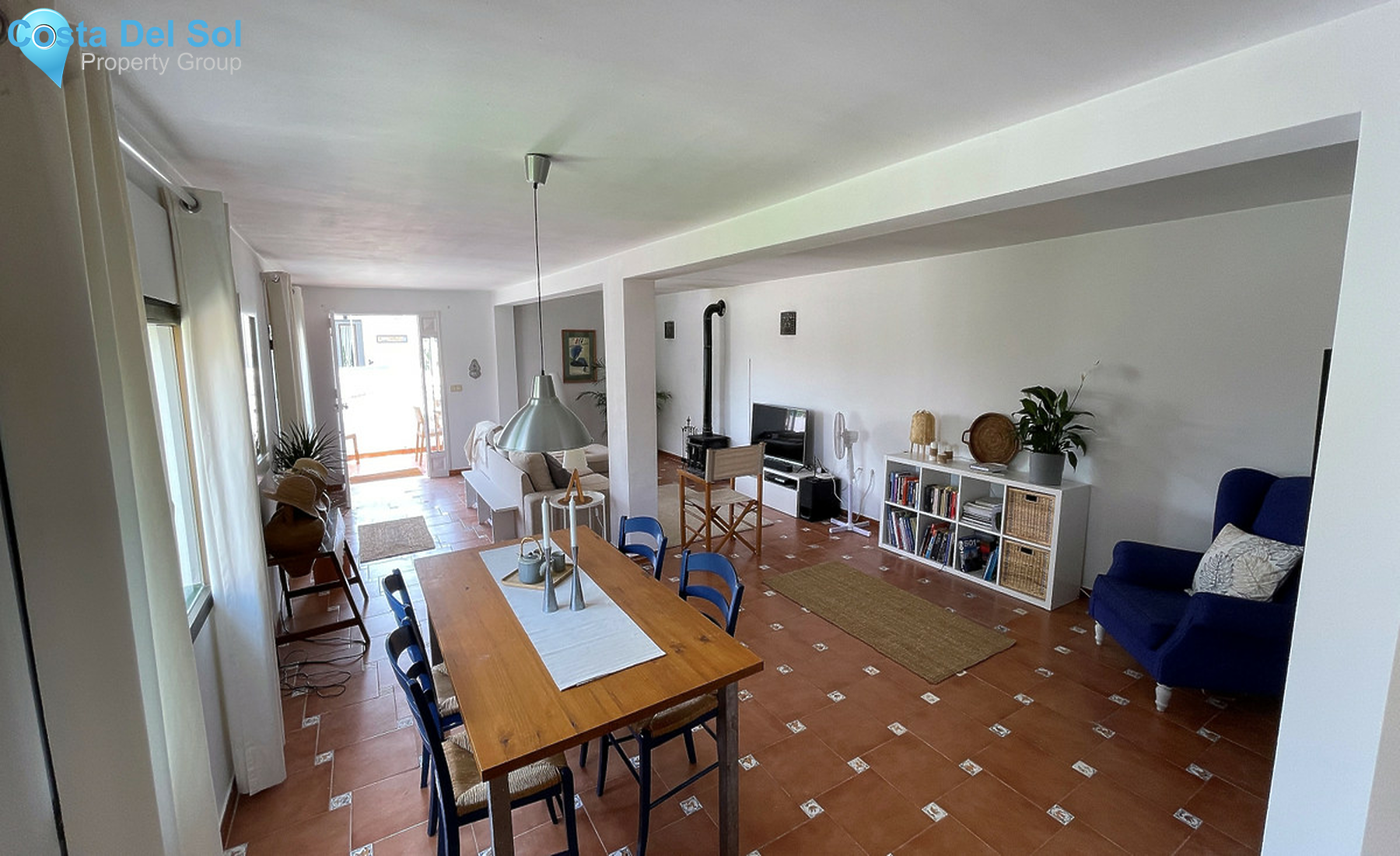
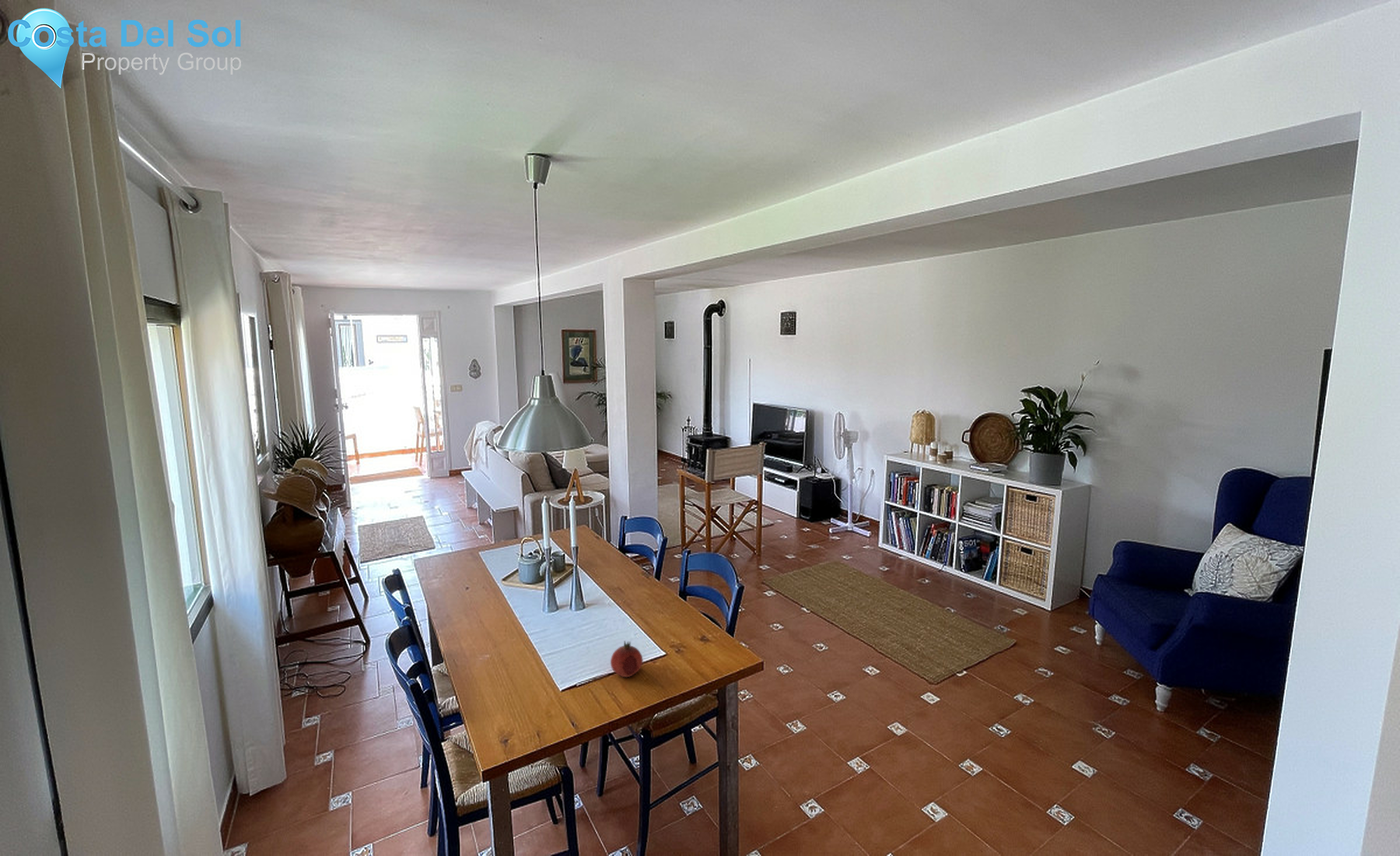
+ fruit [610,640,644,678]
